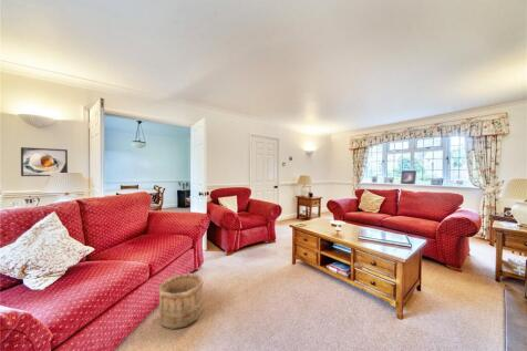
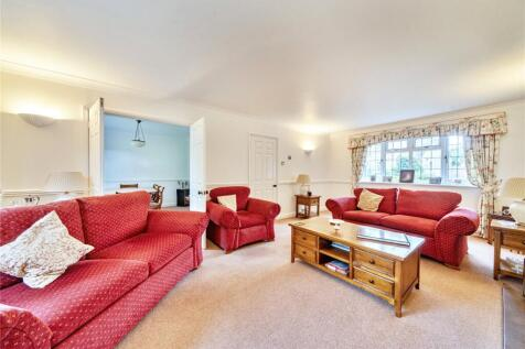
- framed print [20,146,69,177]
- wooden bucket [157,272,205,330]
